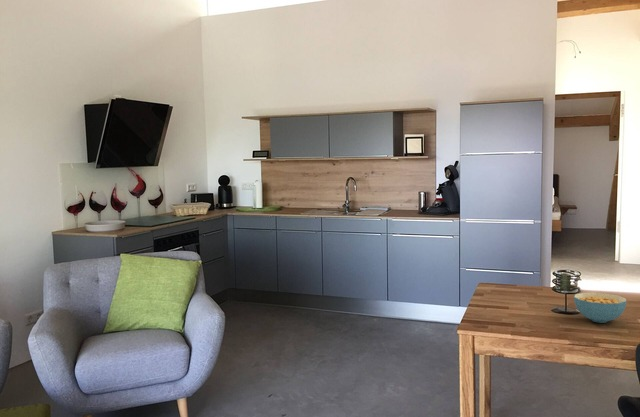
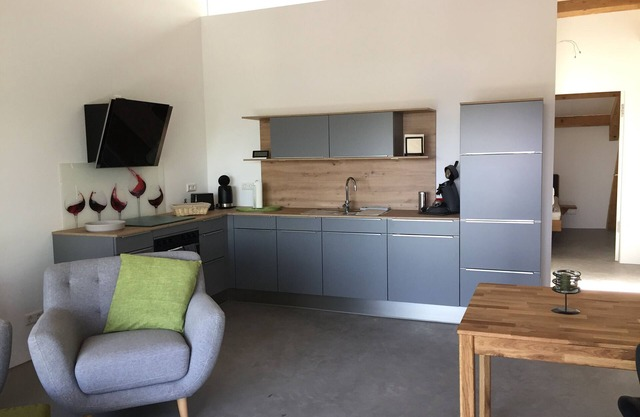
- cereal bowl [573,292,627,324]
